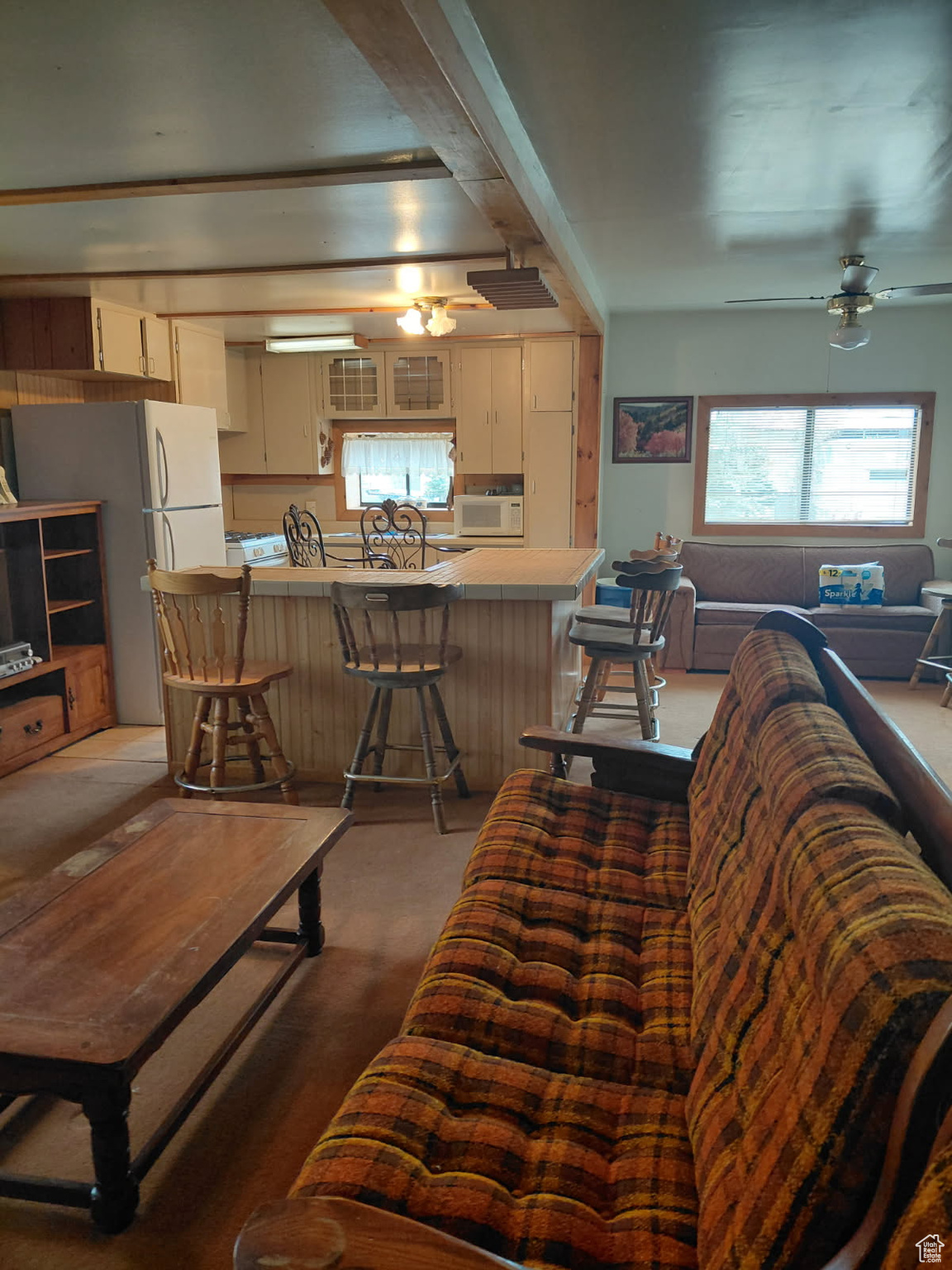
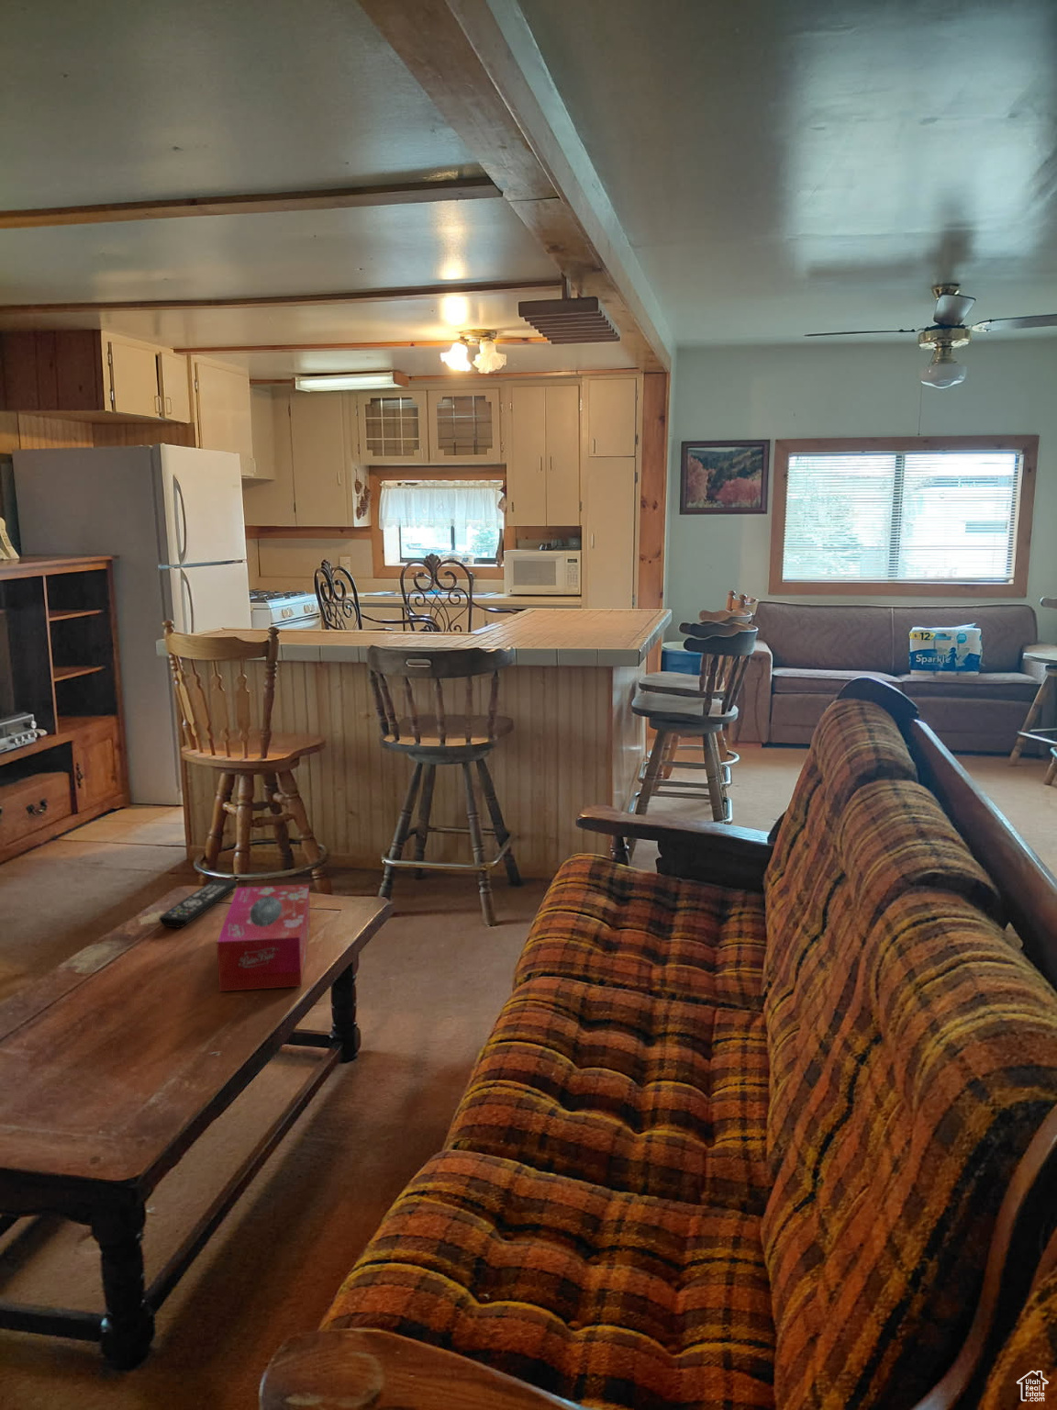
+ remote control [158,878,238,928]
+ tissue box [215,883,311,993]
